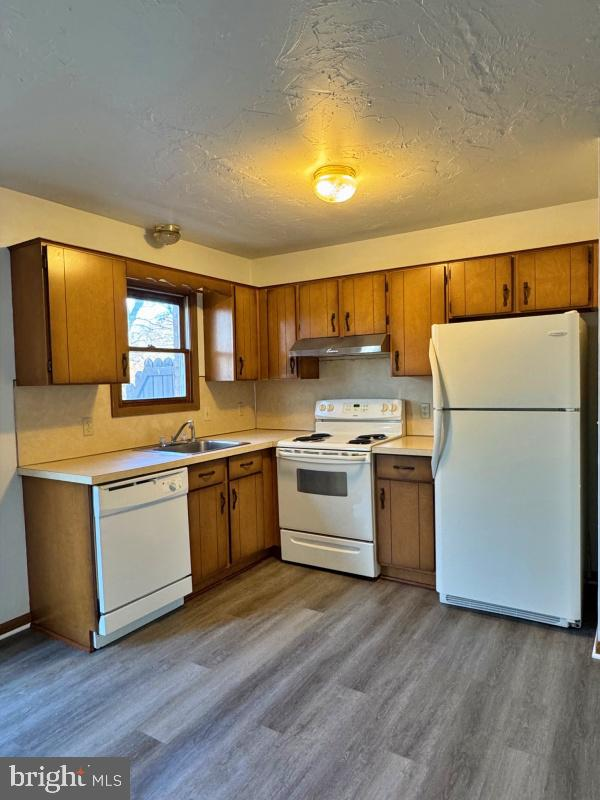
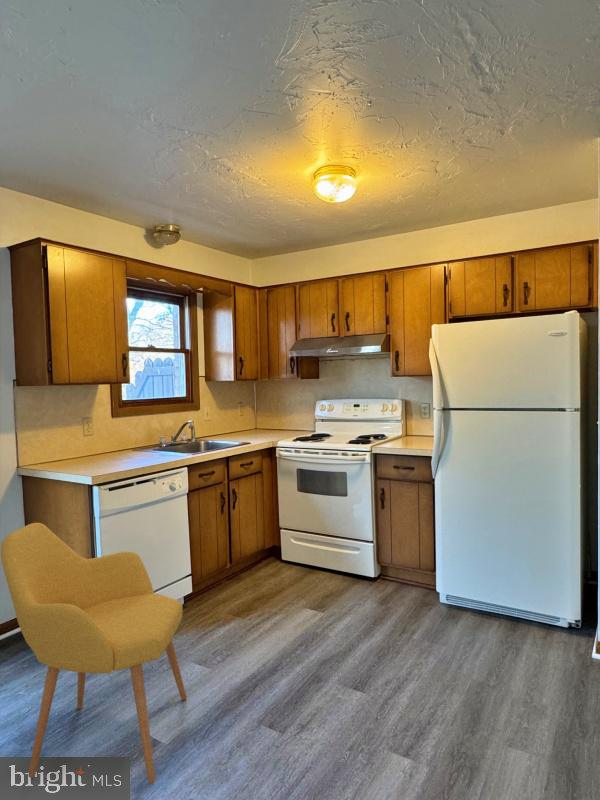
+ chair [0,522,188,785]
